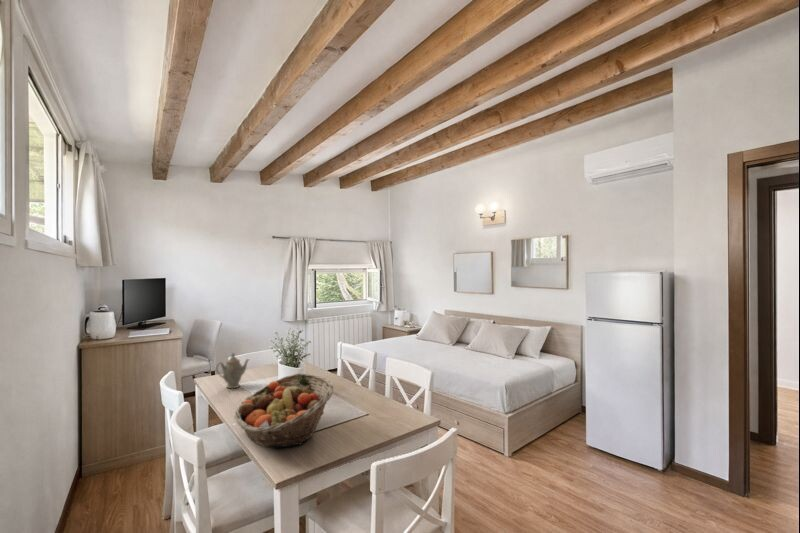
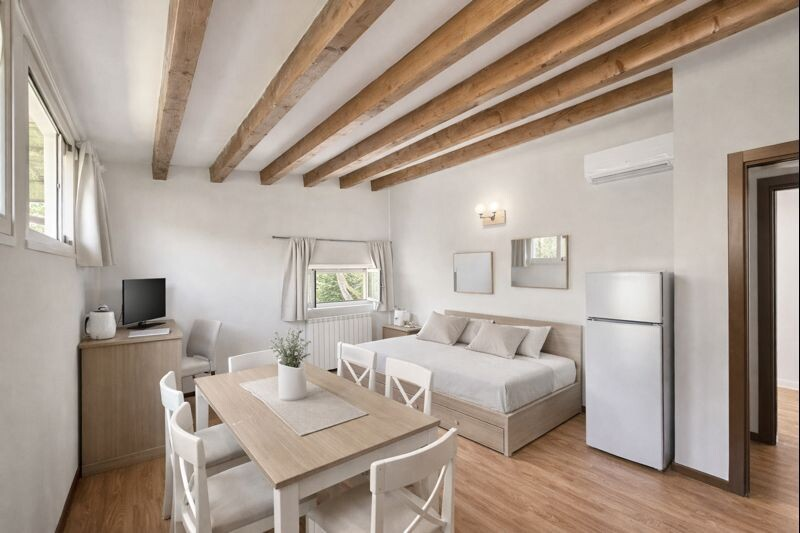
- fruit basket [233,373,335,449]
- chinaware [215,352,251,389]
